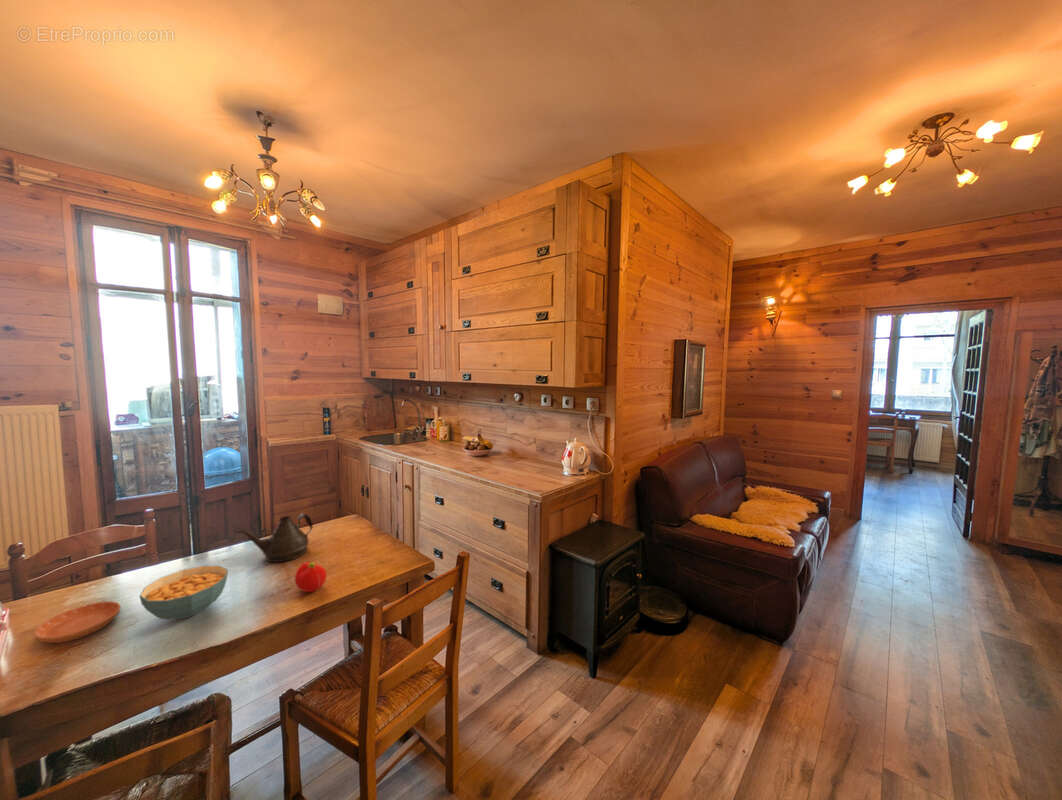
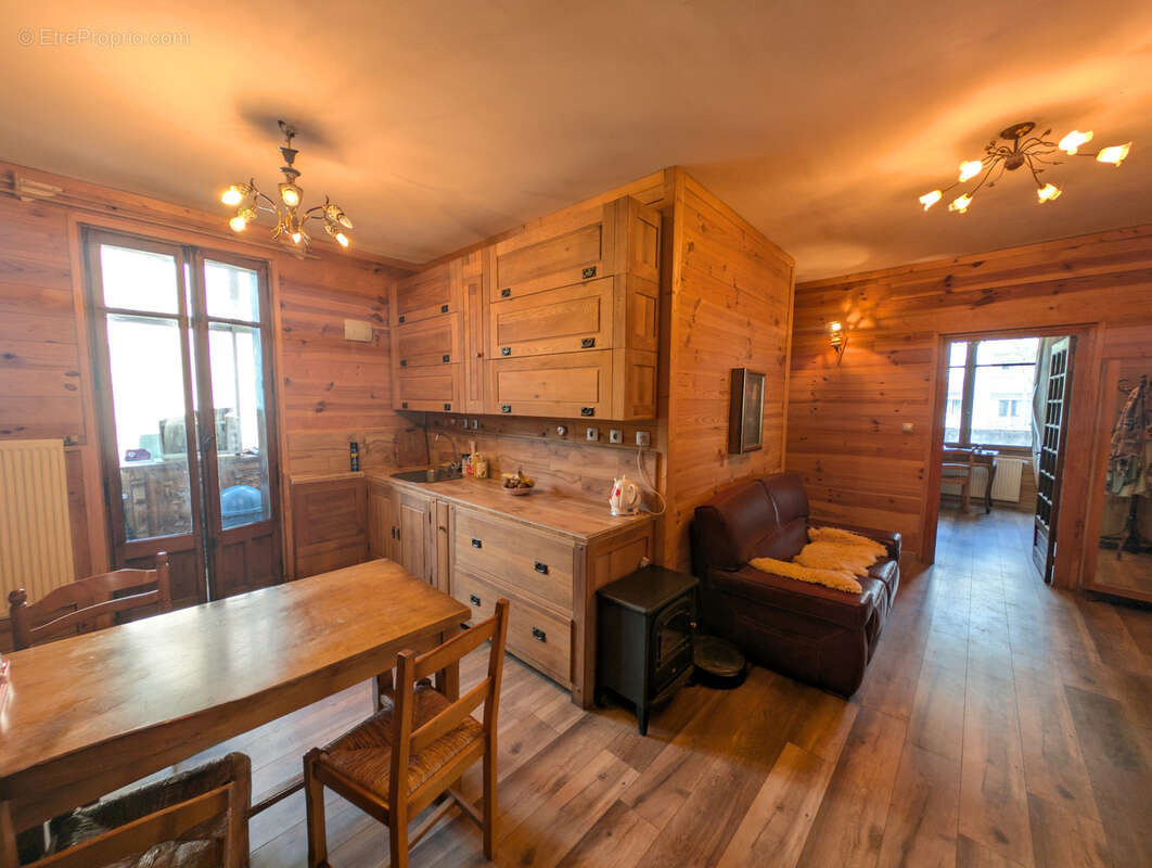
- fruit [294,561,328,593]
- saucer [33,600,122,644]
- cereal bowl [138,565,229,620]
- teapot [235,512,314,563]
